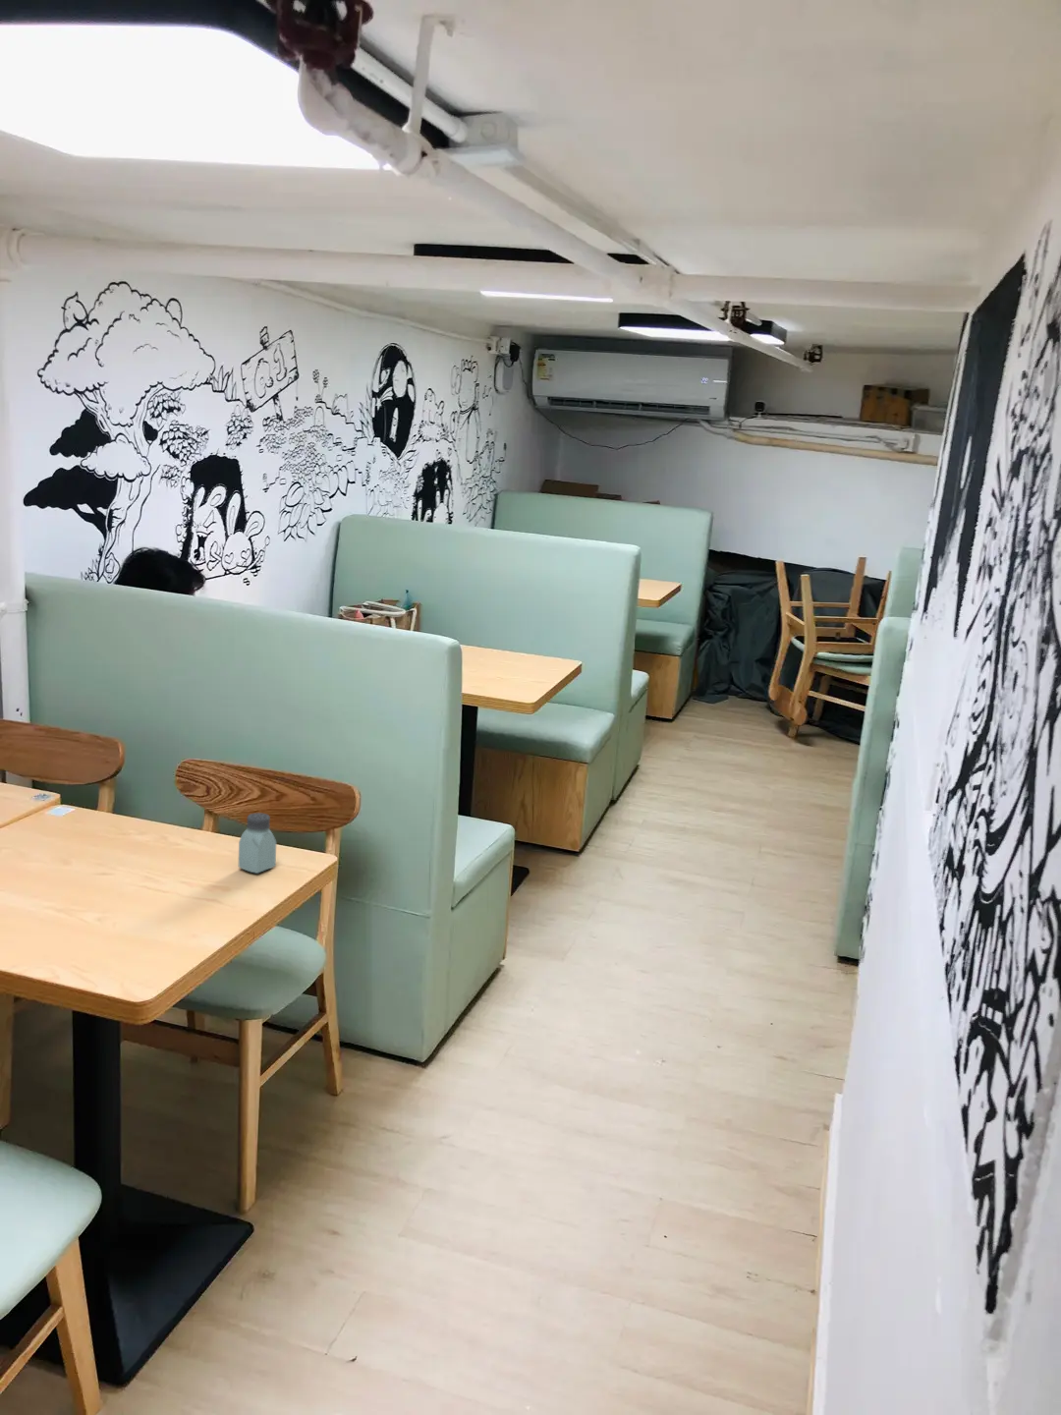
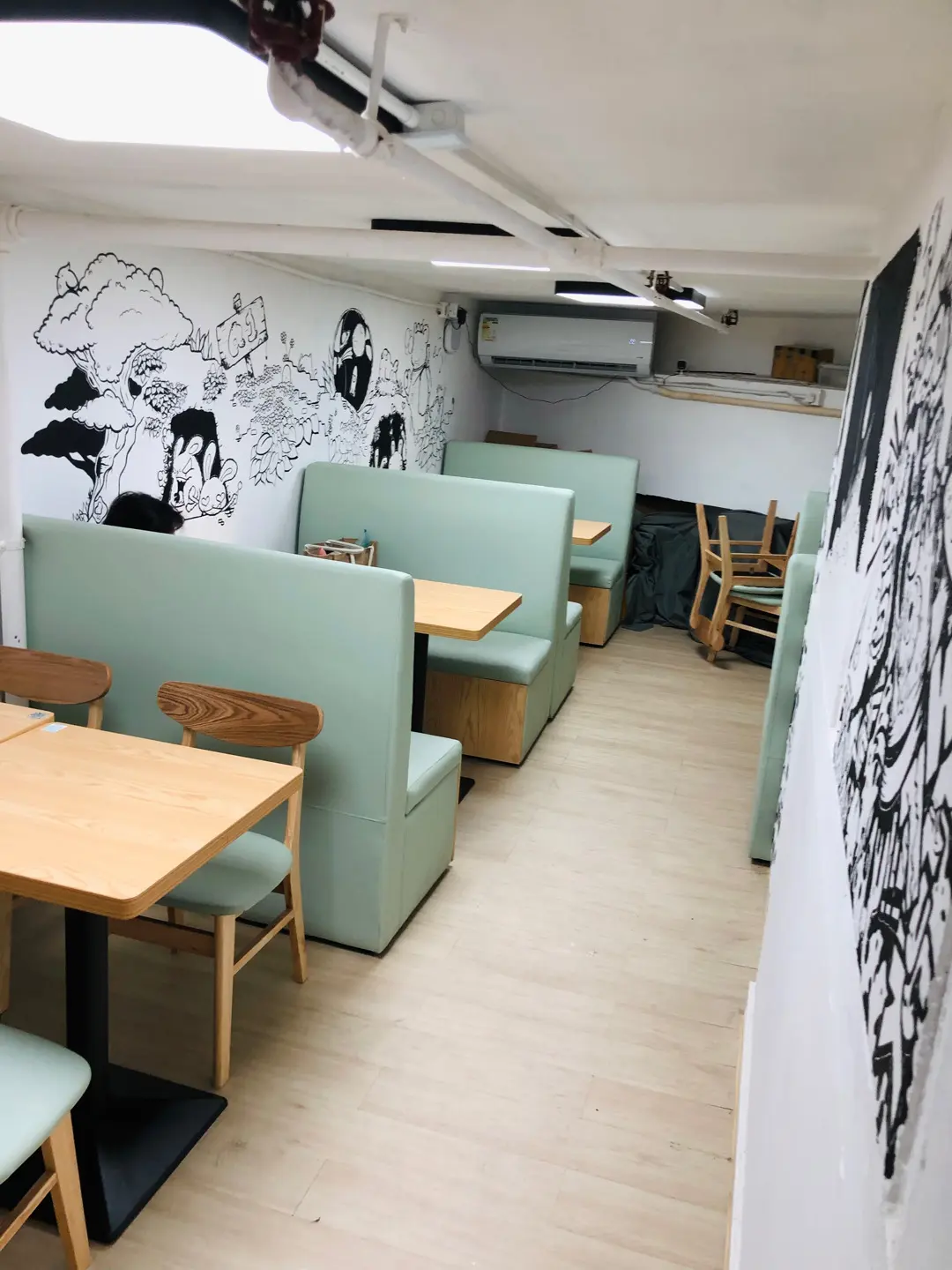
- saltshaker [237,811,278,875]
